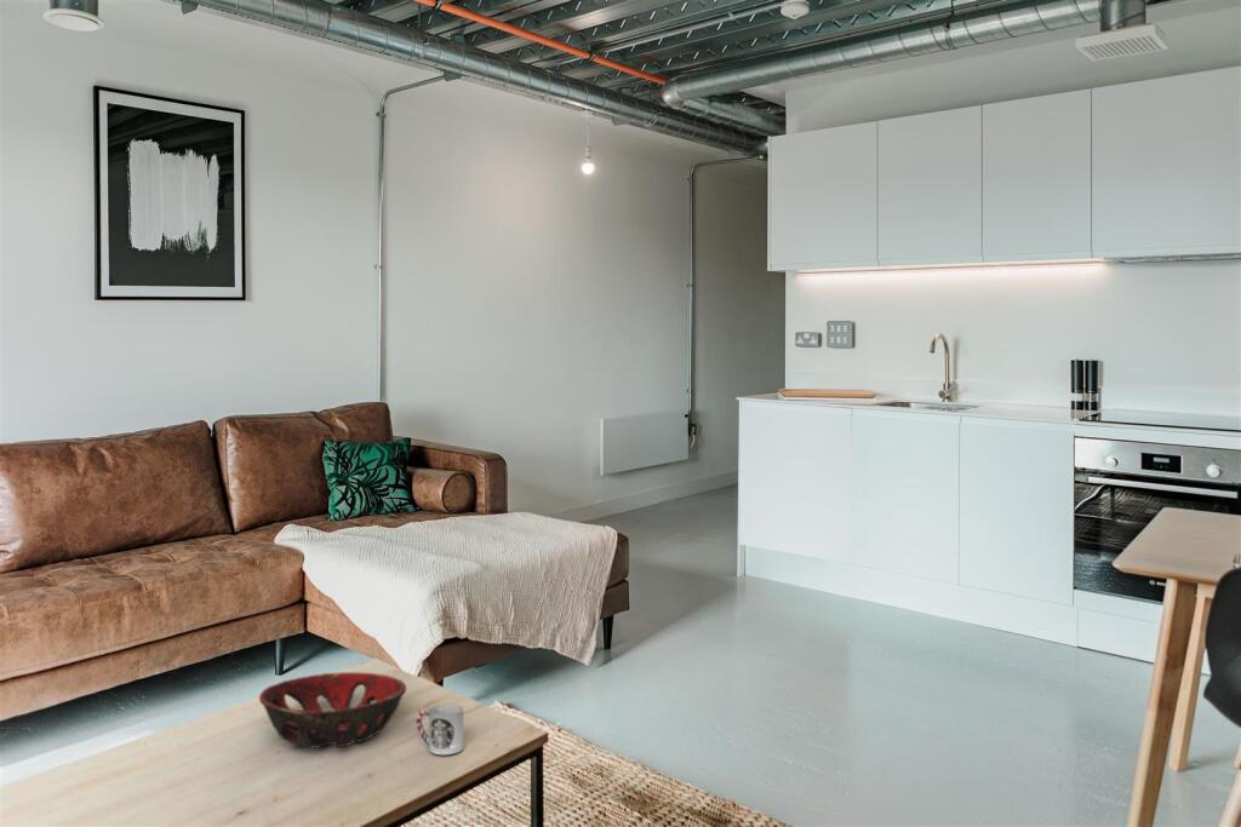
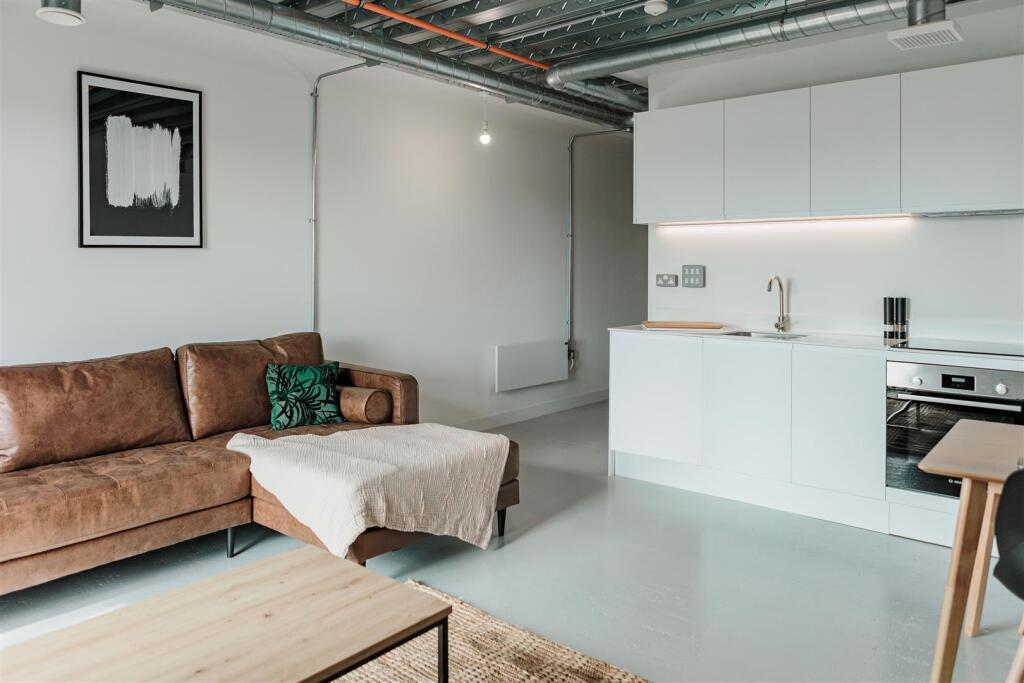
- cup [414,702,464,756]
- decorative bowl [258,671,407,750]
